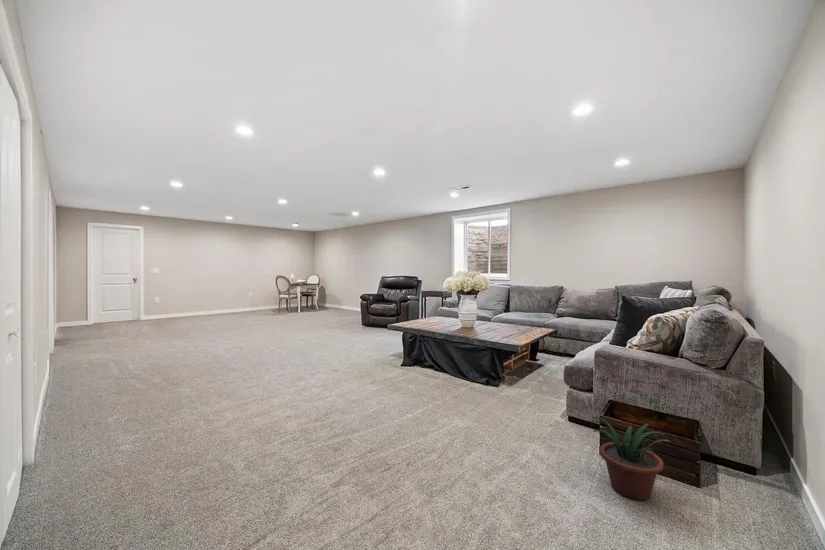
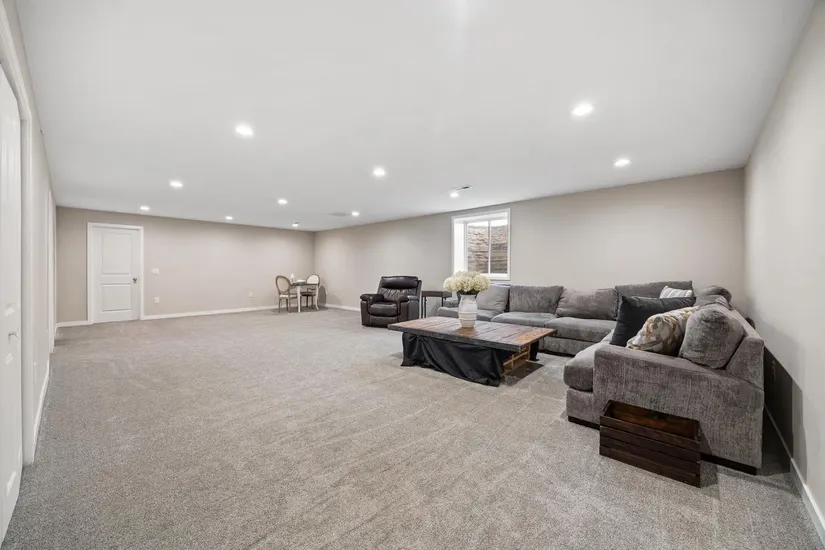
- potted plant [592,416,672,501]
